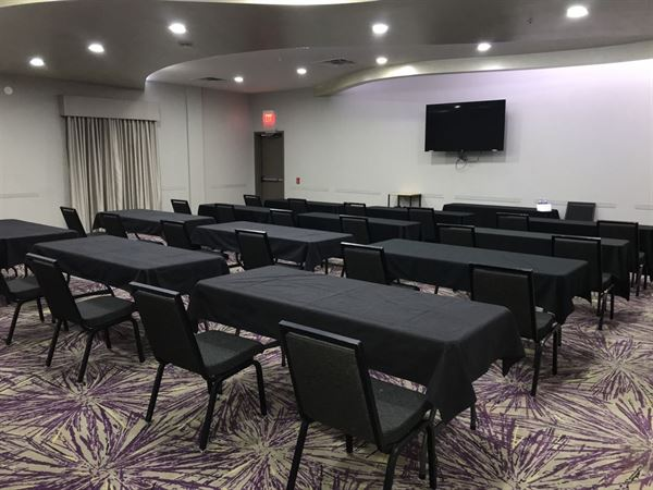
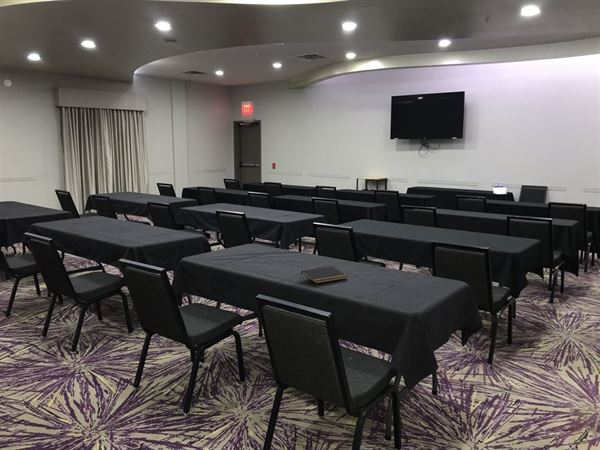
+ notepad [299,265,349,284]
